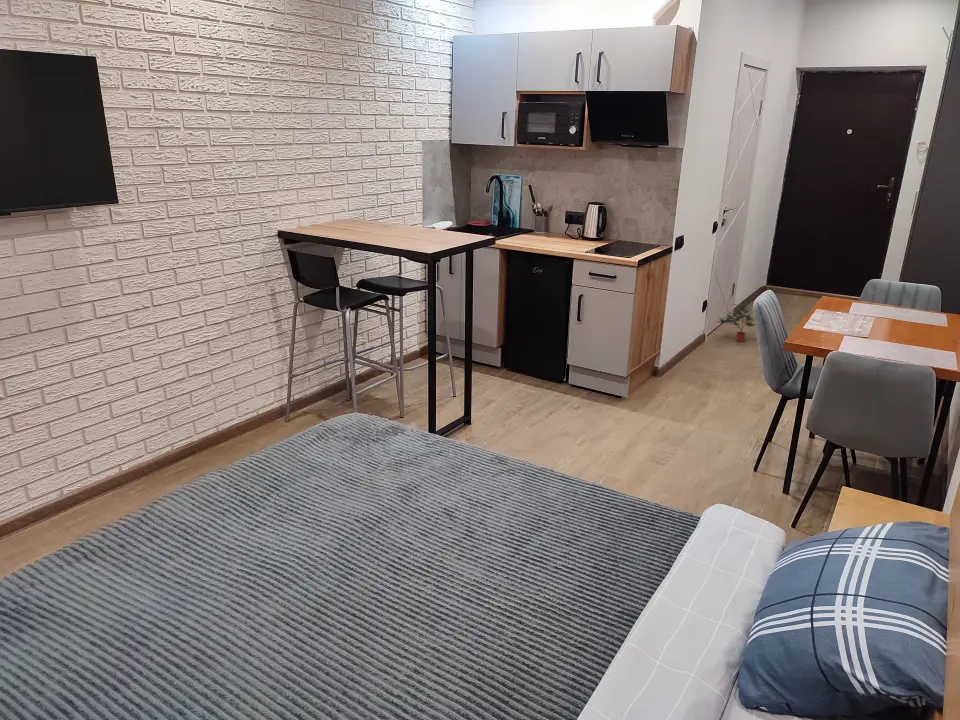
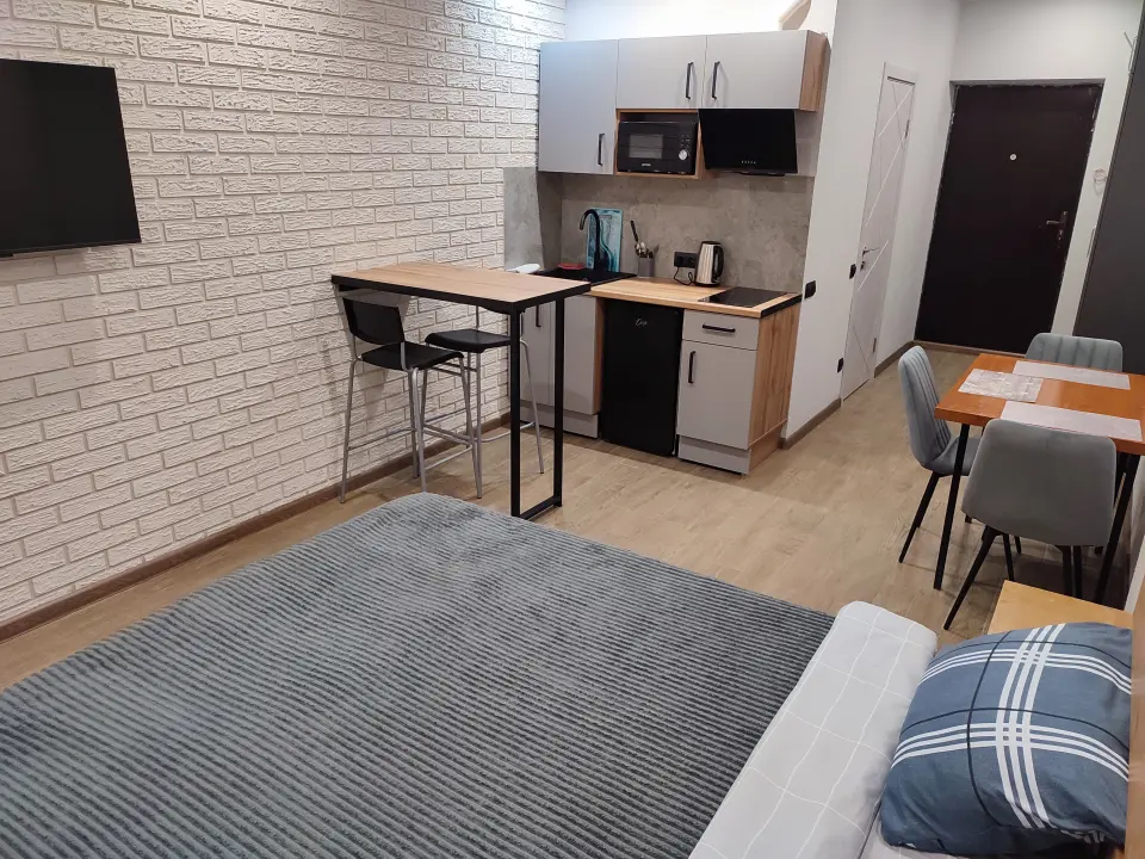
- potted plant [715,303,756,343]
